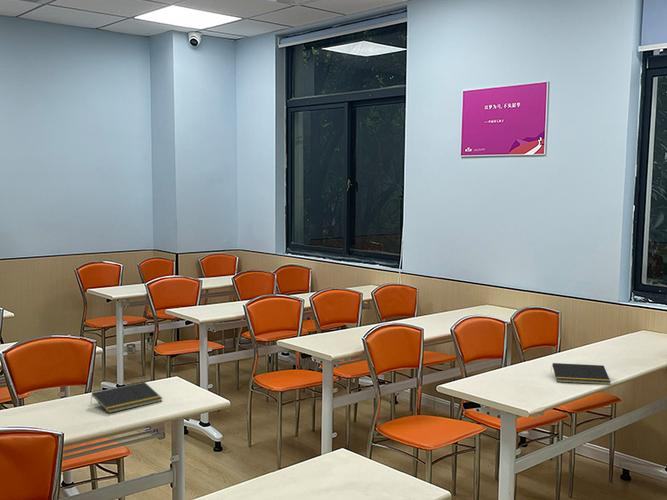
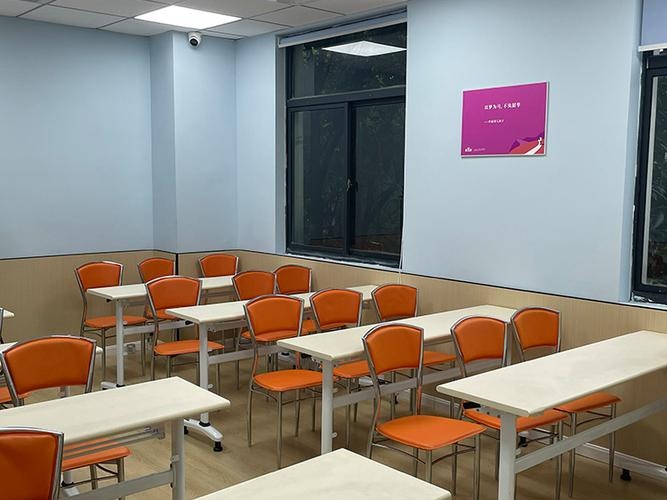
- notepad [550,362,612,386]
- notepad [90,381,163,414]
